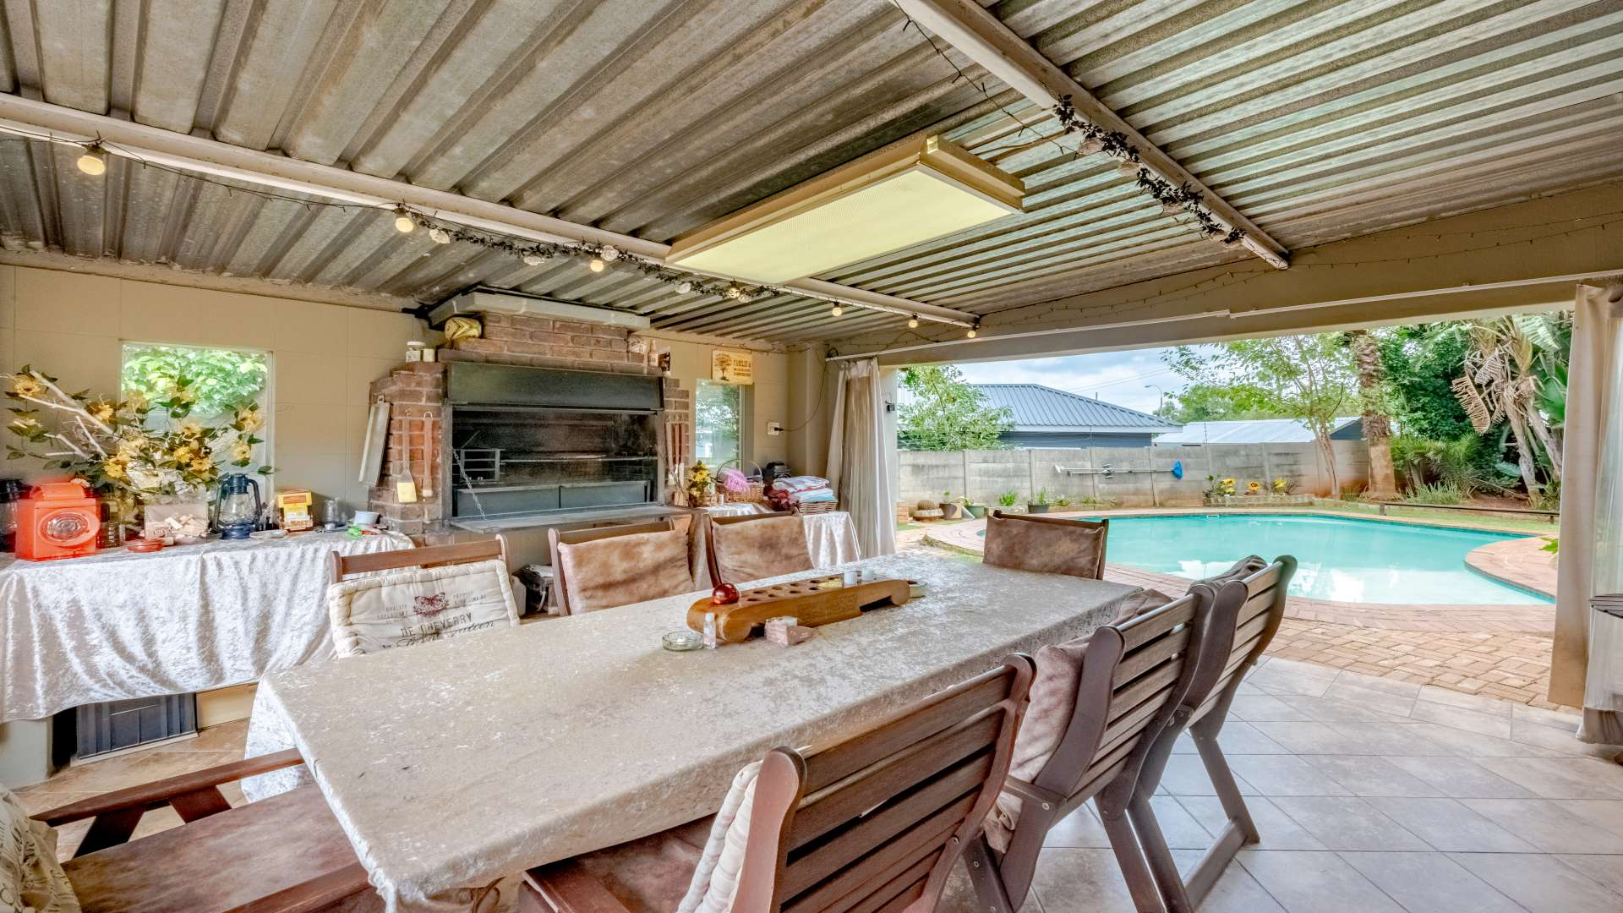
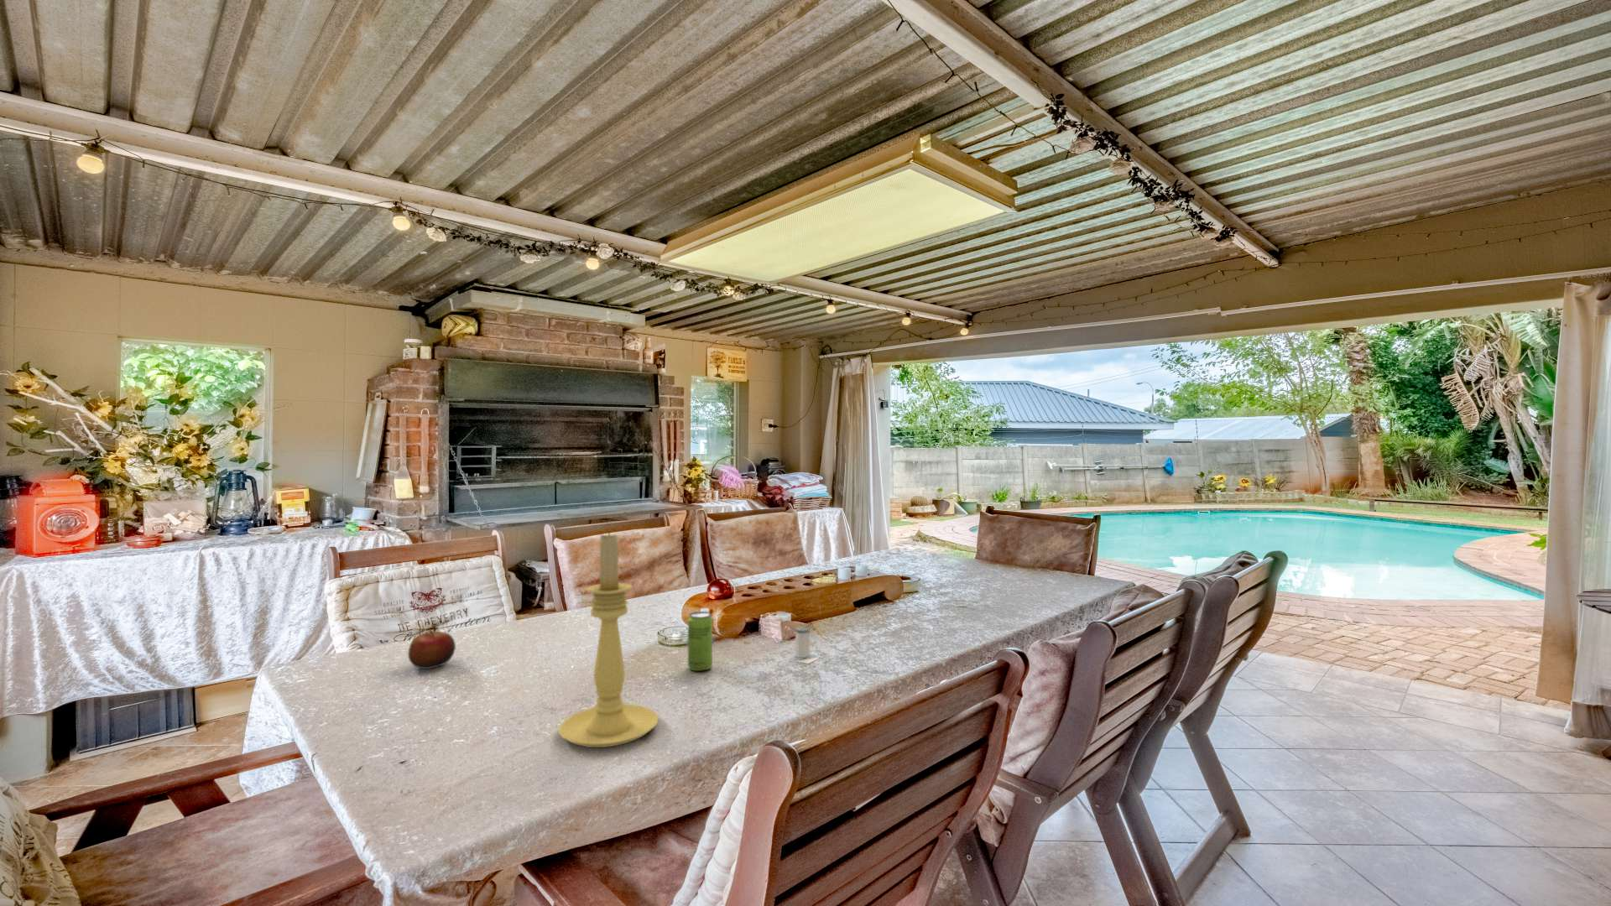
+ apple [407,631,457,669]
+ candle holder [558,530,659,748]
+ beverage can [687,611,714,671]
+ salt shaker [793,626,822,665]
